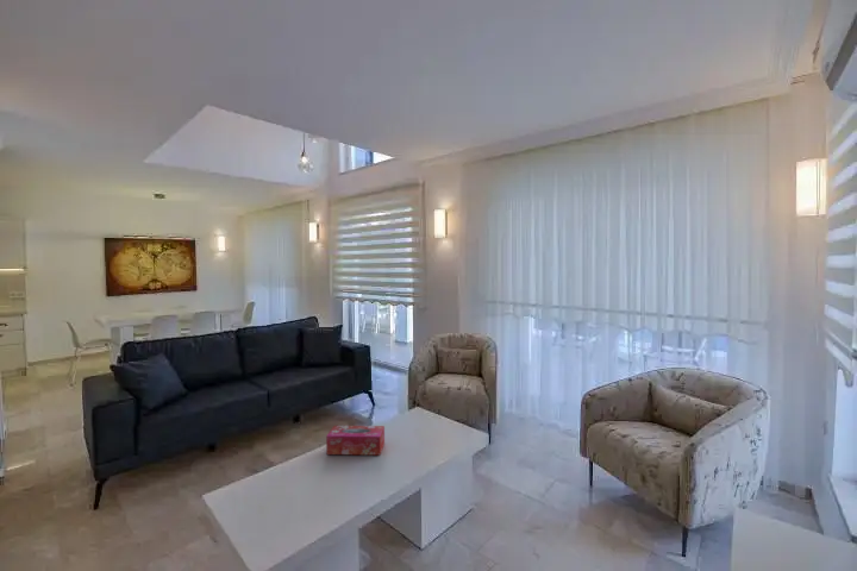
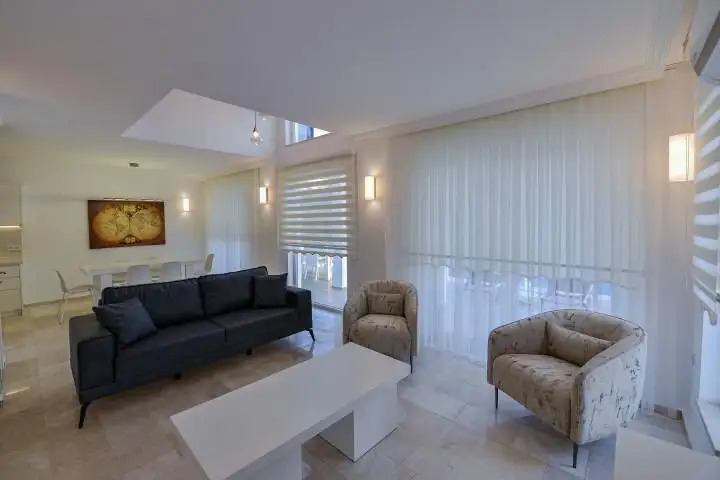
- tissue box [325,425,386,456]
